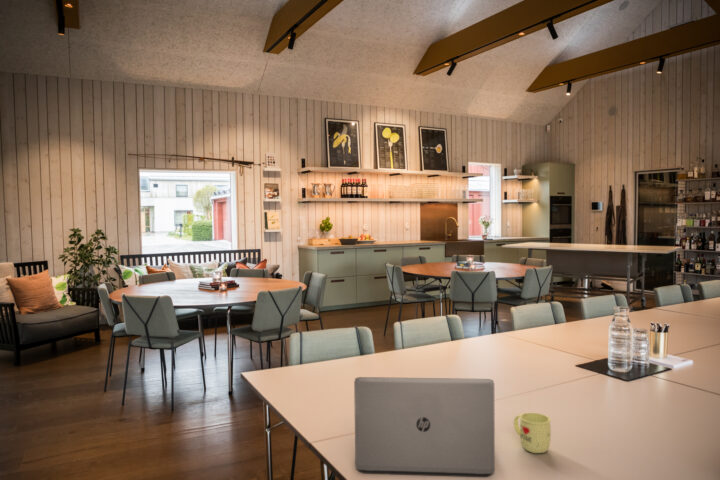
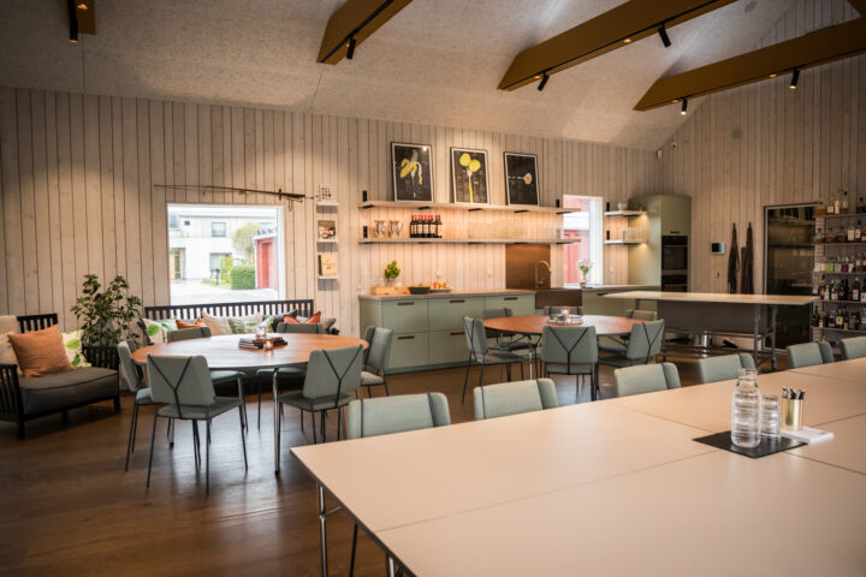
- laptop [353,376,496,478]
- mug [513,412,552,454]
